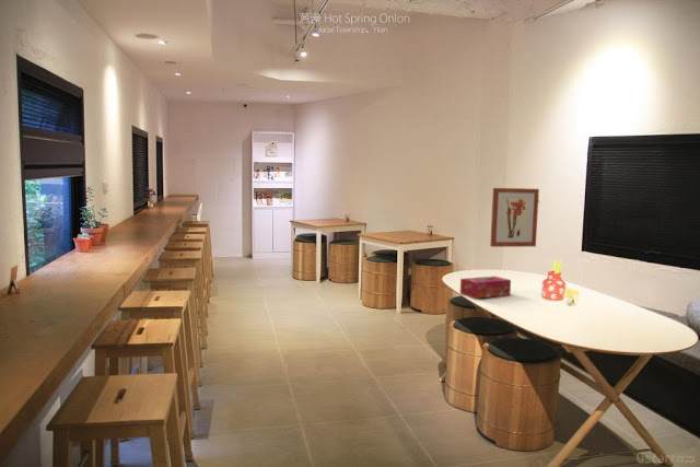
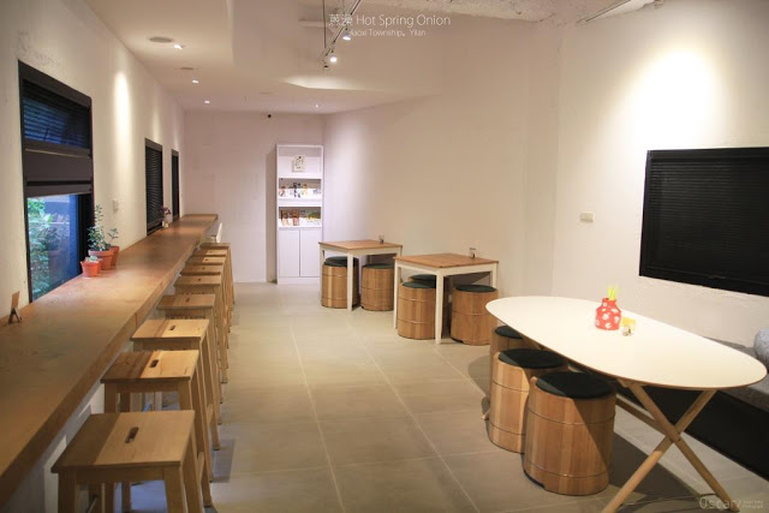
- wall art [489,187,540,248]
- tissue box [459,275,512,300]
